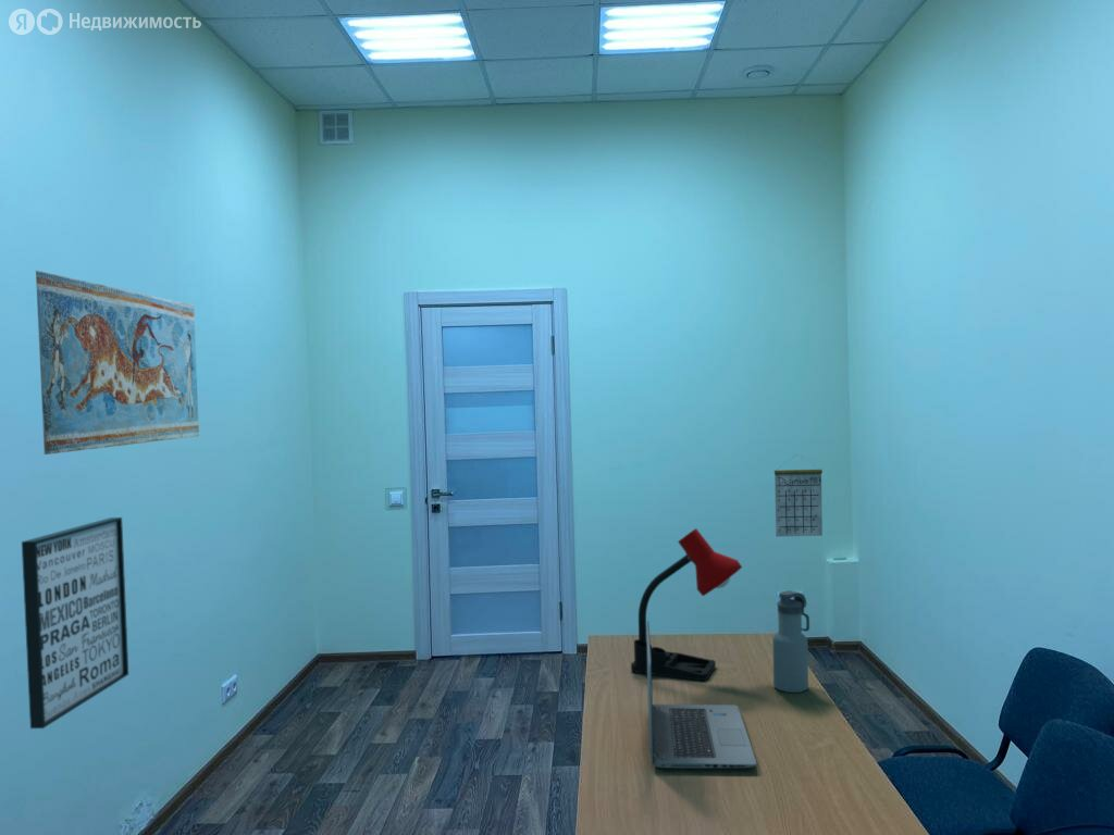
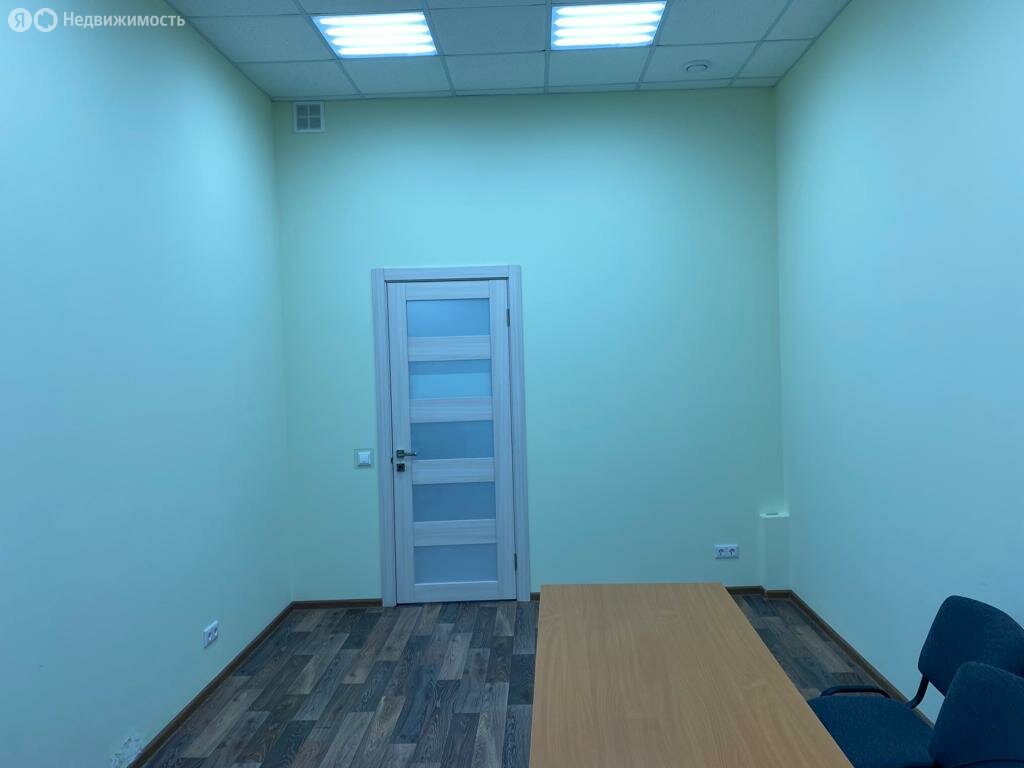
- calendar [773,454,824,537]
- fresco [35,270,200,456]
- wall art [21,516,129,730]
- laptop [646,620,758,770]
- desk lamp [630,527,743,682]
- water bottle [771,589,810,694]
